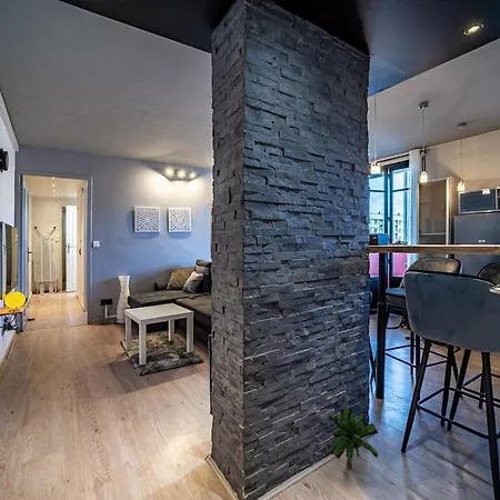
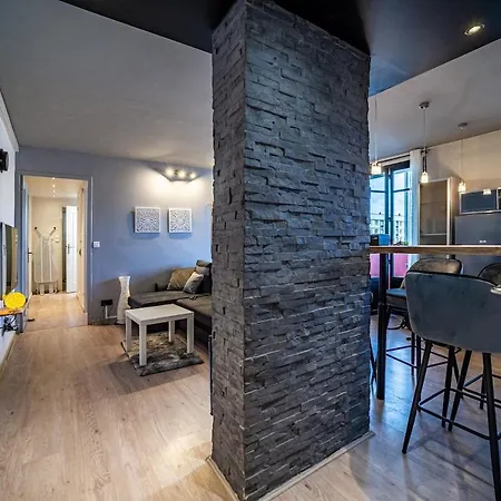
- decorative plant [326,408,380,469]
